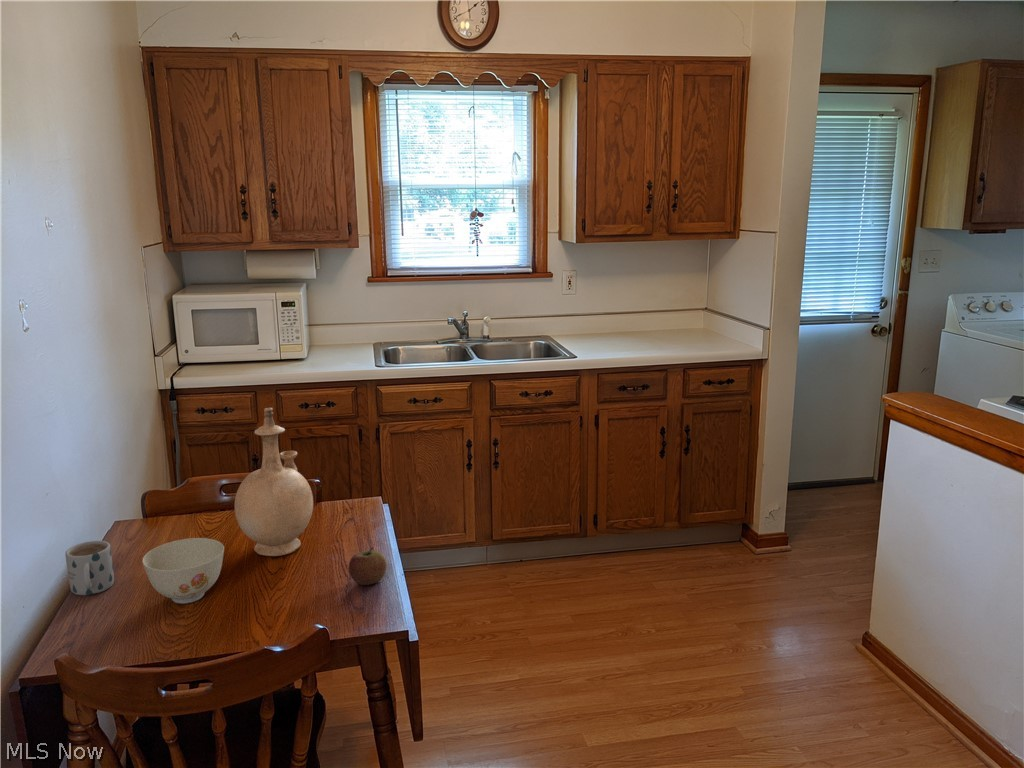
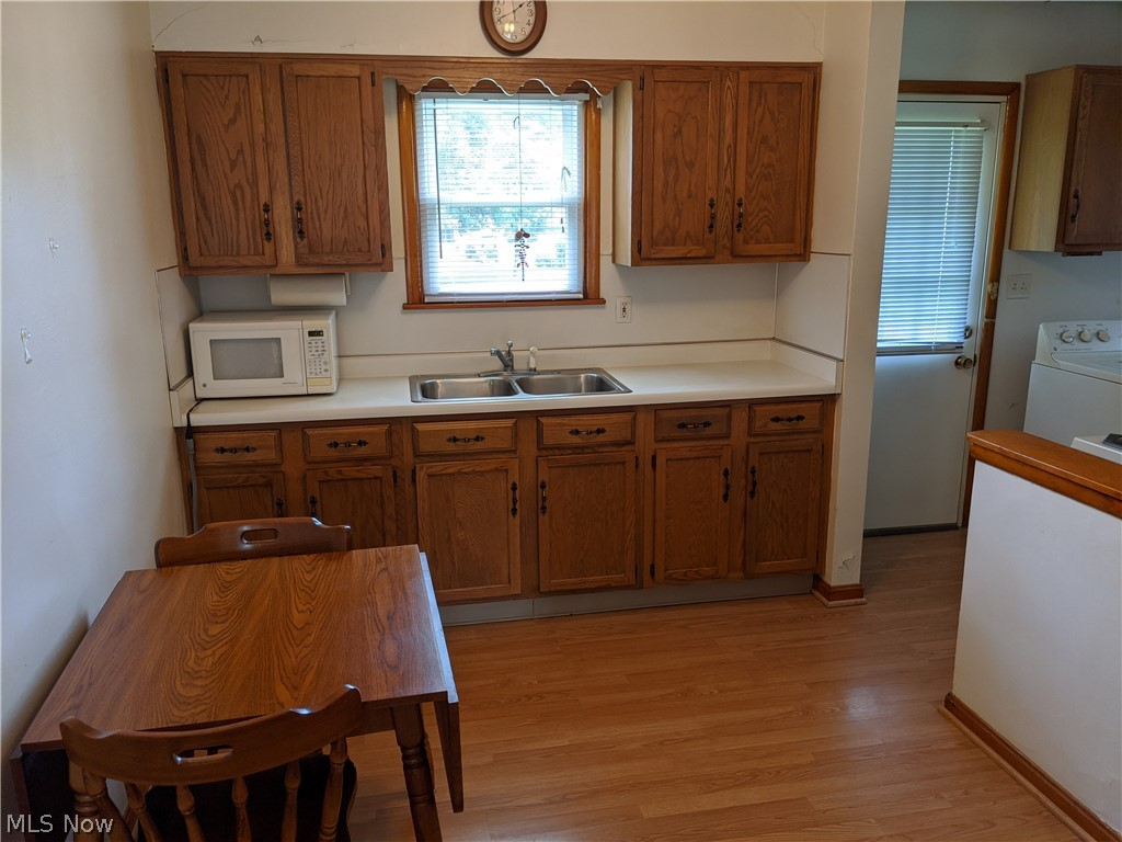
- vase [234,407,314,557]
- bowl [141,537,225,605]
- mug [64,540,115,596]
- apple [348,546,388,586]
